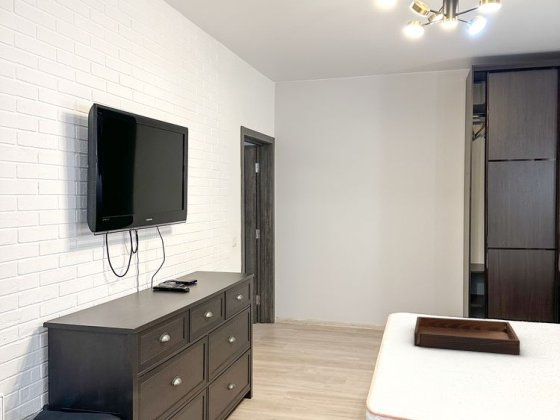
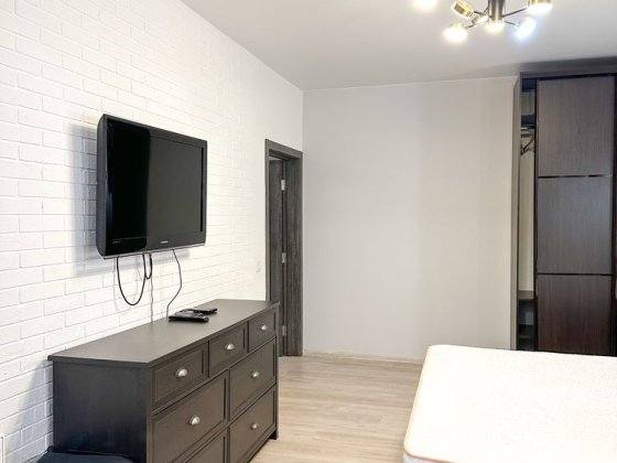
- serving tray [413,316,521,356]
